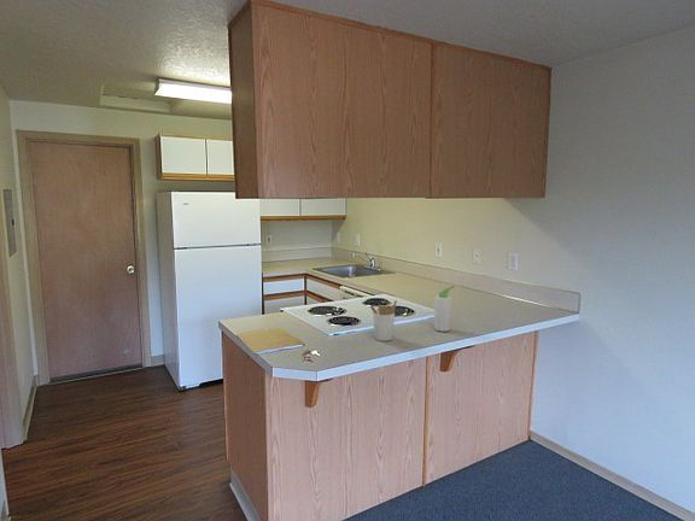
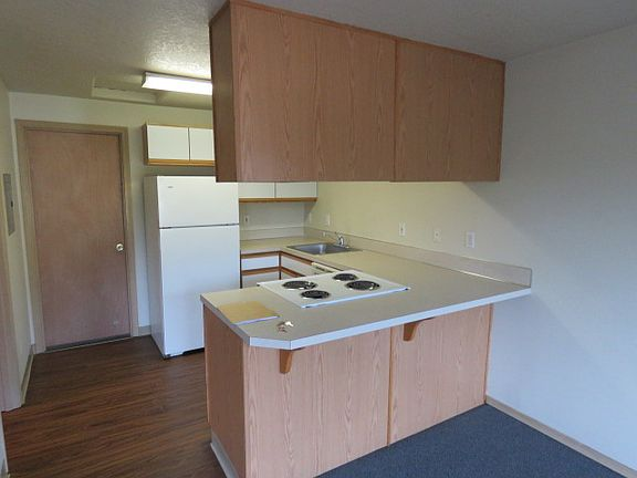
- utensil holder [368,299,398,343]
- bottle [433,285,456,333]
